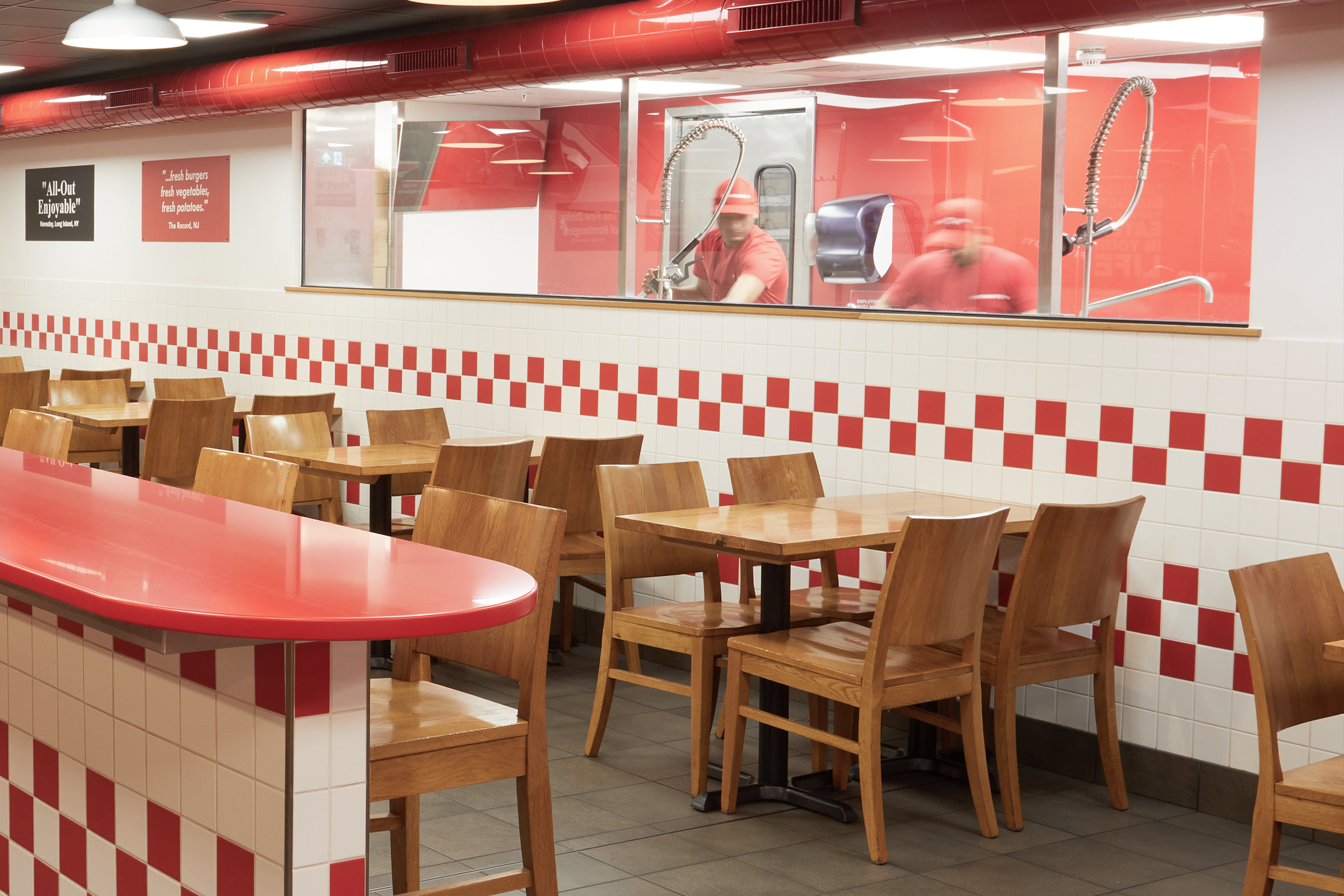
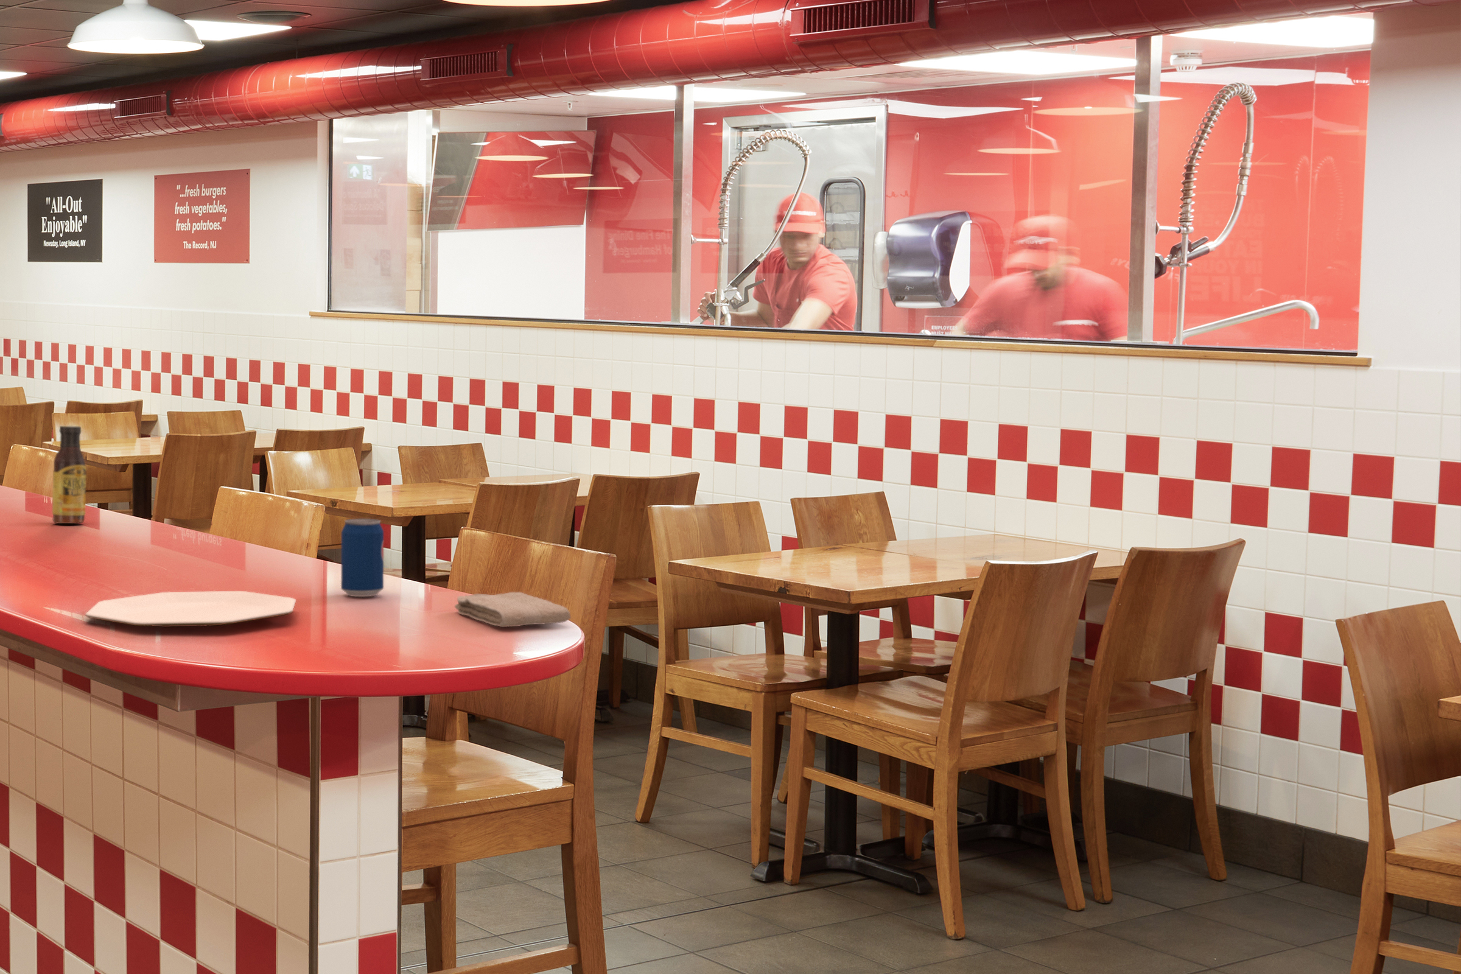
+ beverage can [340,519,384,597]
+ sauce bottle [52,425,87,524]
+ washcloth [454,591,572,627]
+ plate [85,590,297,627]
